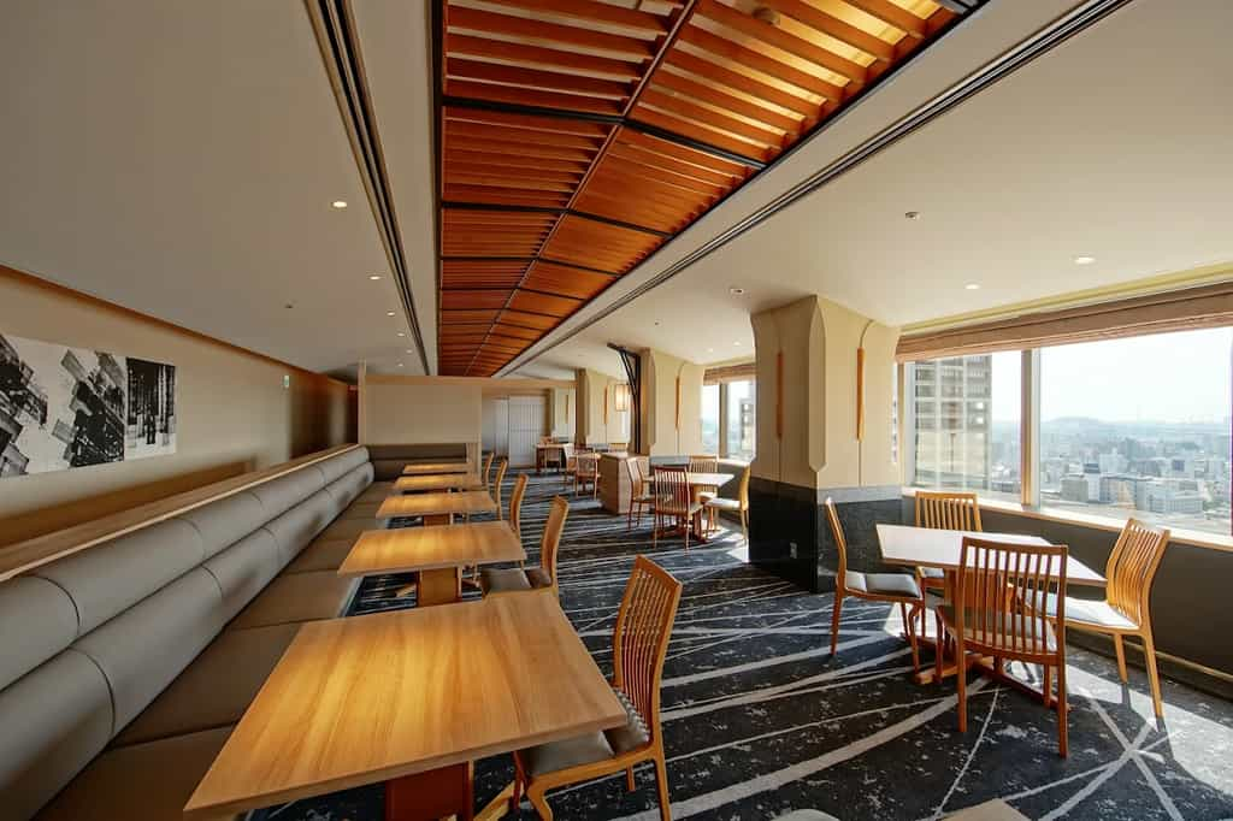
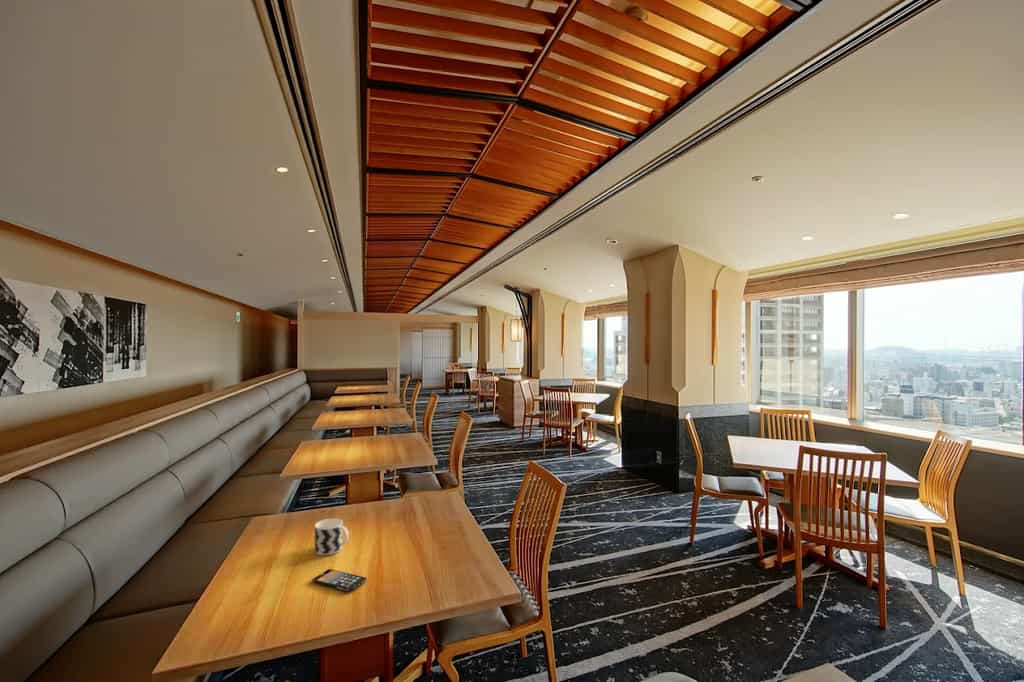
+ cup [313,517,350,556]
+ smartphone [311,568,368,592]
